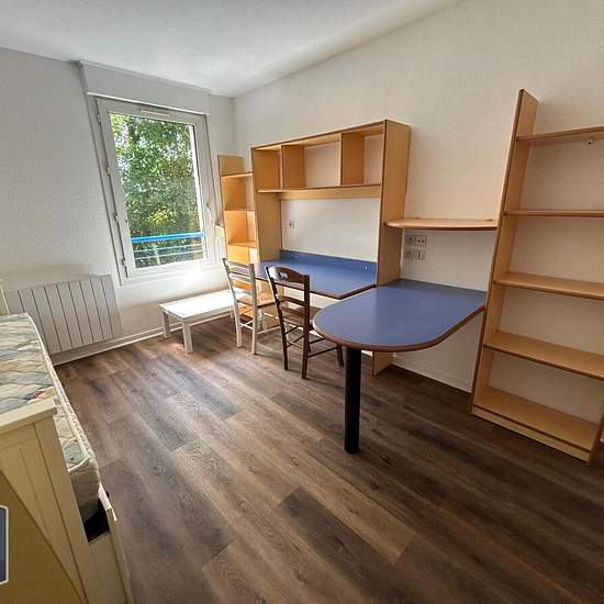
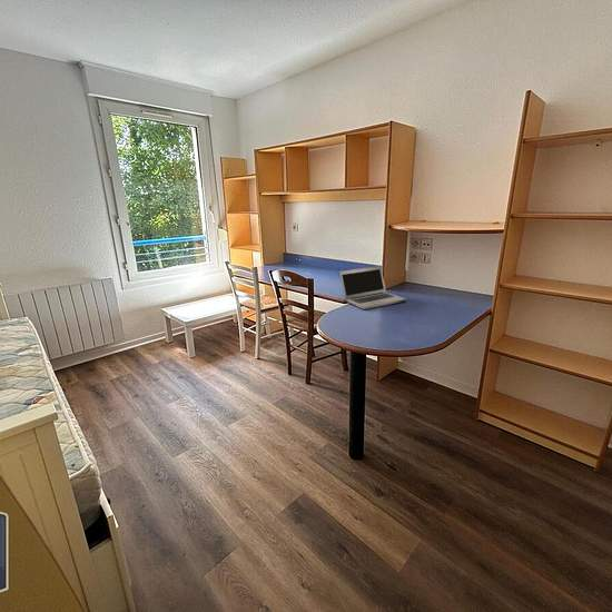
+ laptop [338,265,407,310]
